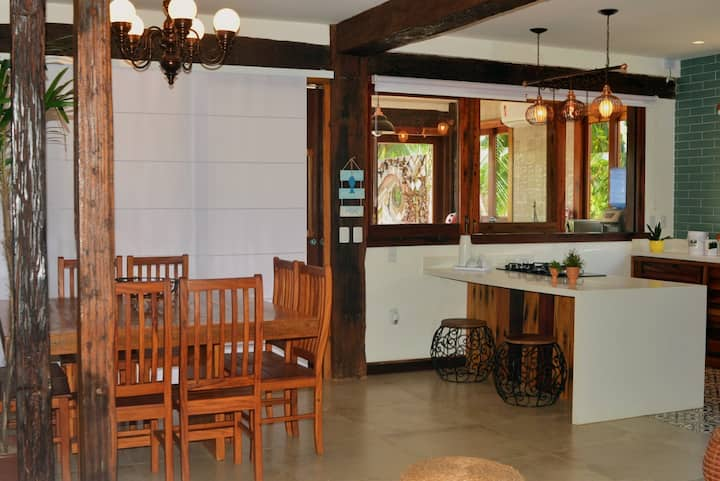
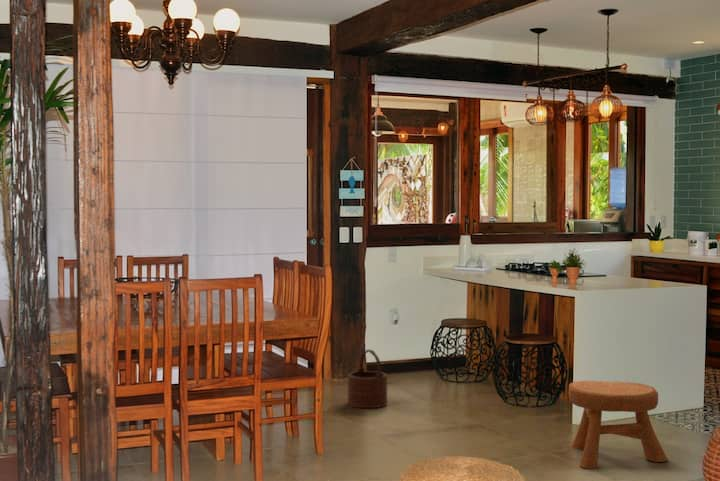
+ wooden bucket [347,349,388,409]
+ stool [568,380,669,469]
